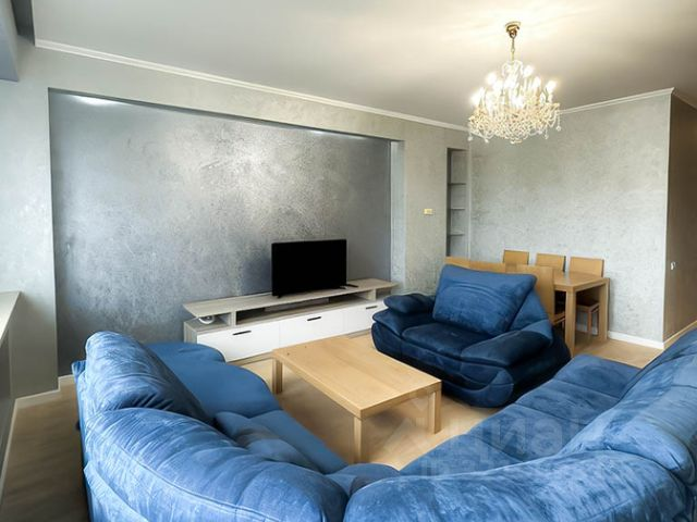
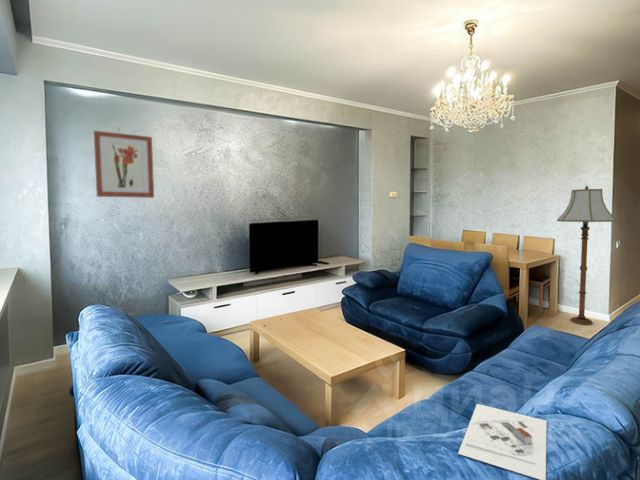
+ wall art [93,130,155,199]
+ architectural model [457,403,548,480]
+ floor lamp [556,184,618,325]
